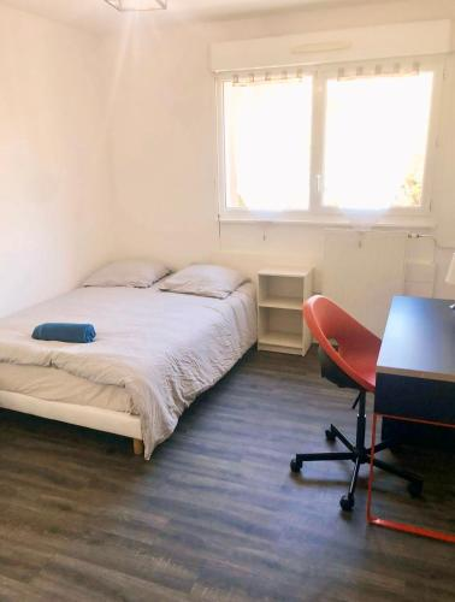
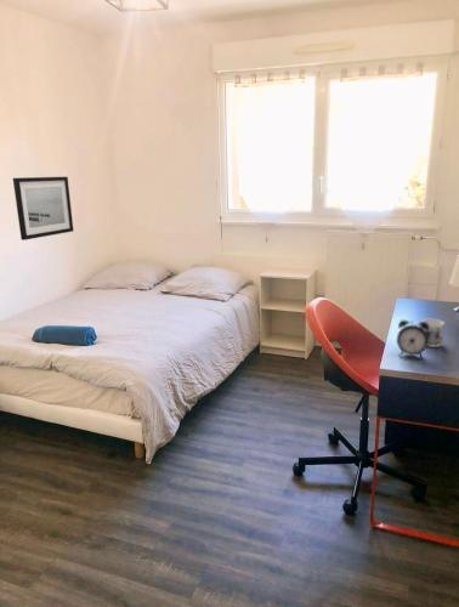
+ mug [414,318,446,348]
+ wall art [12,176,74,242]
+ alarm clock [396,318,430,361]
